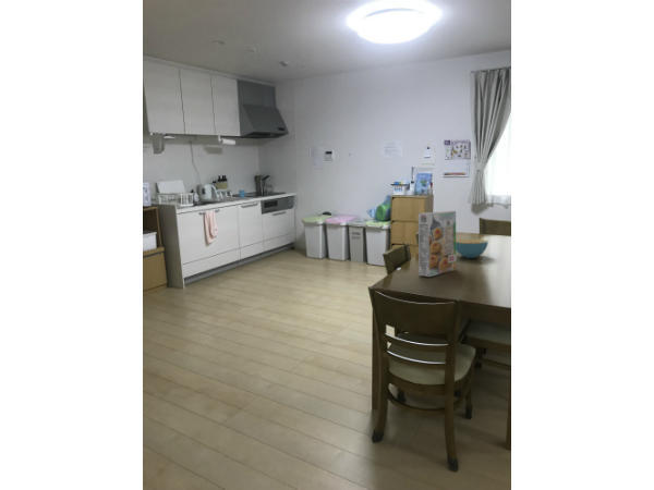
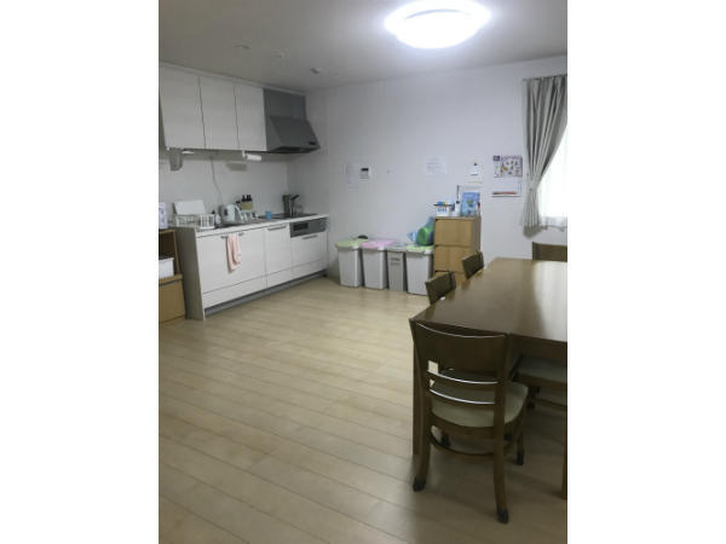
- cereal box [417,210,457,278]
- cereal bowl [456,238,489,259]
